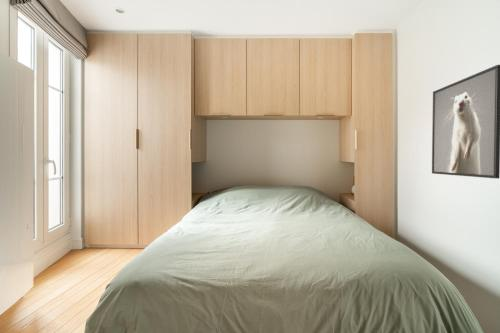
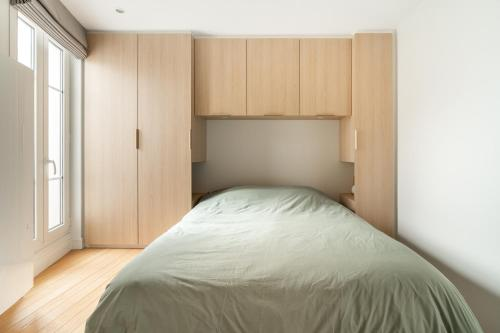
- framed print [431,64,500,179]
